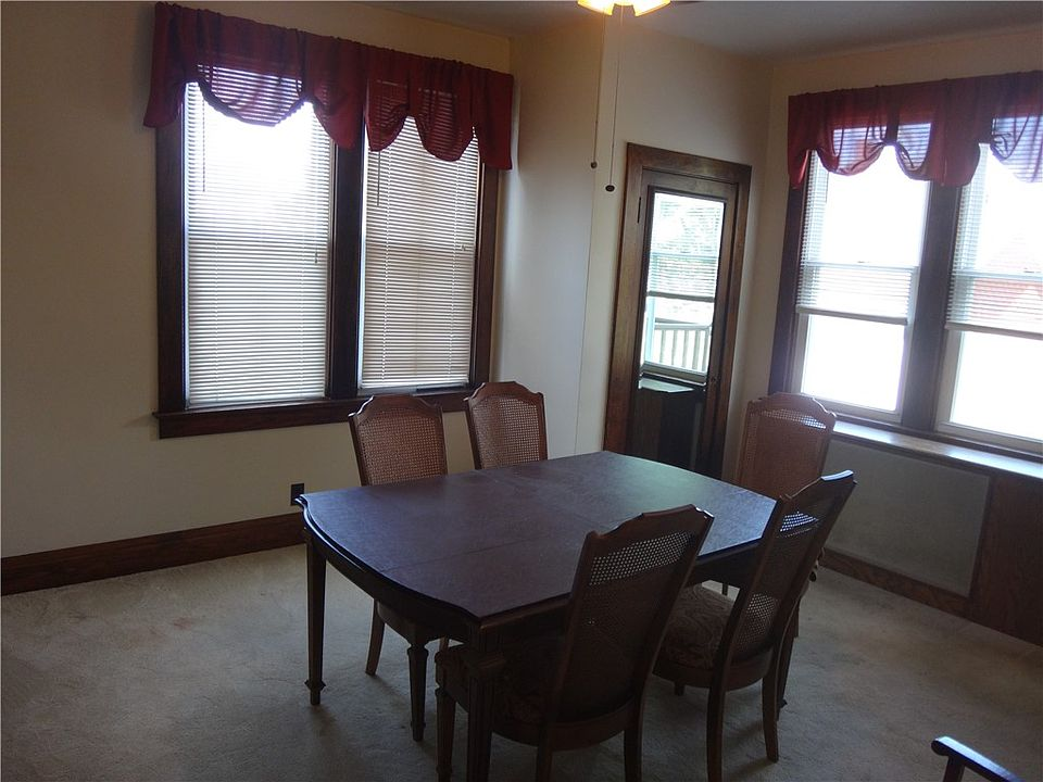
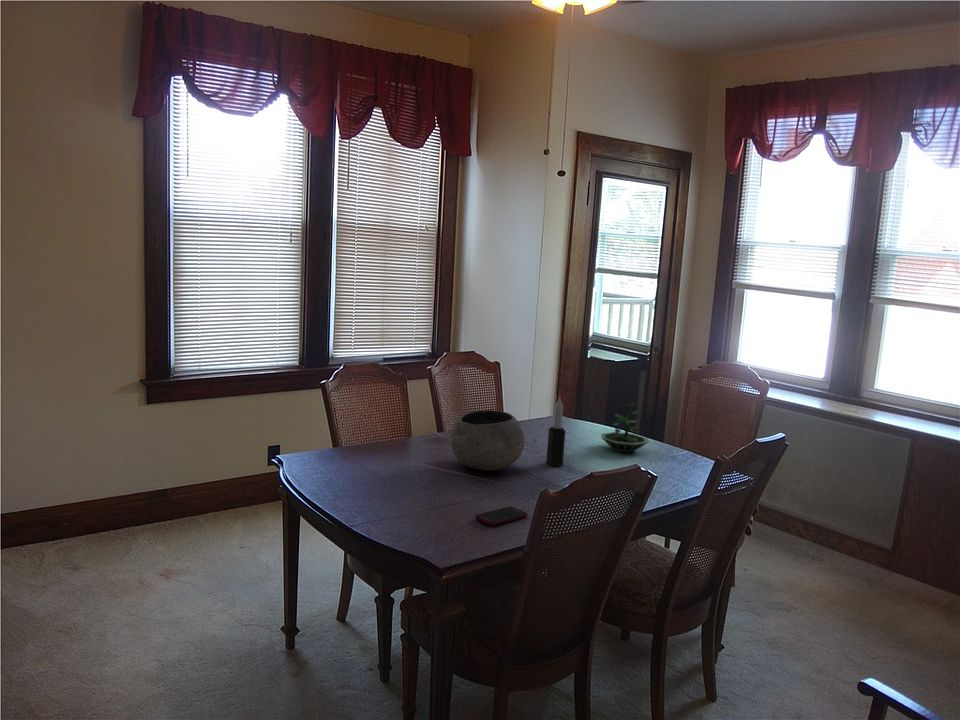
+ candle [545,395,566,467]
+ terrarium [600,402,650,453]
+ cell phone [474,506,528,526]
+ bowl [449,409,526,472]
